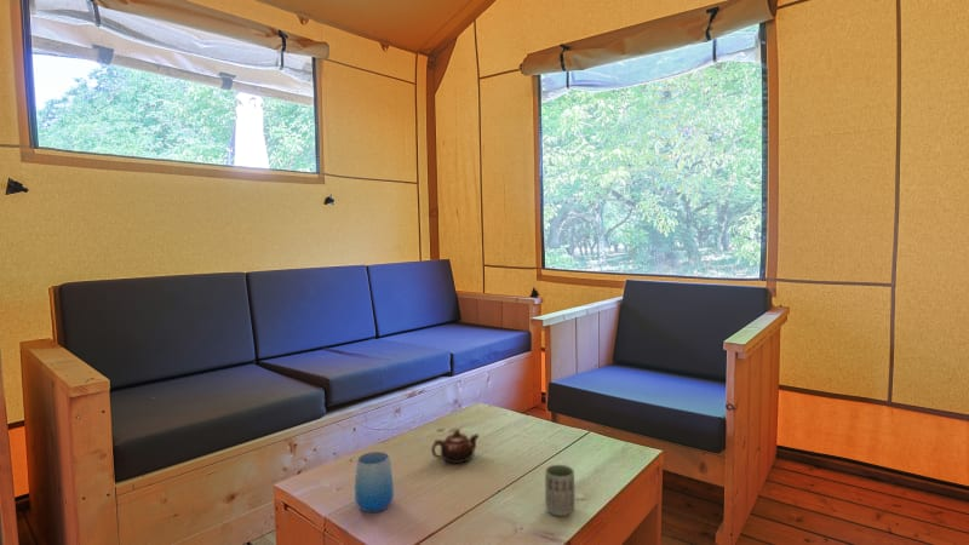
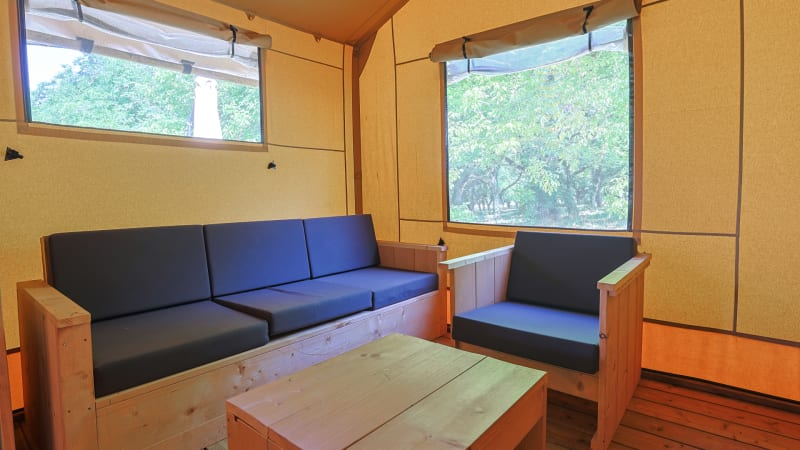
- cup [354,451,395,514]
- teapot [430,429,481,465]
- cup [544,464,575,517]
